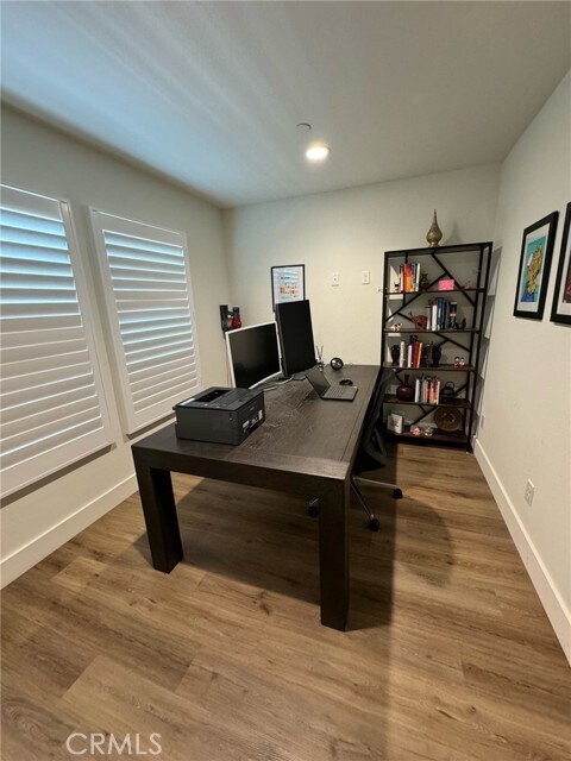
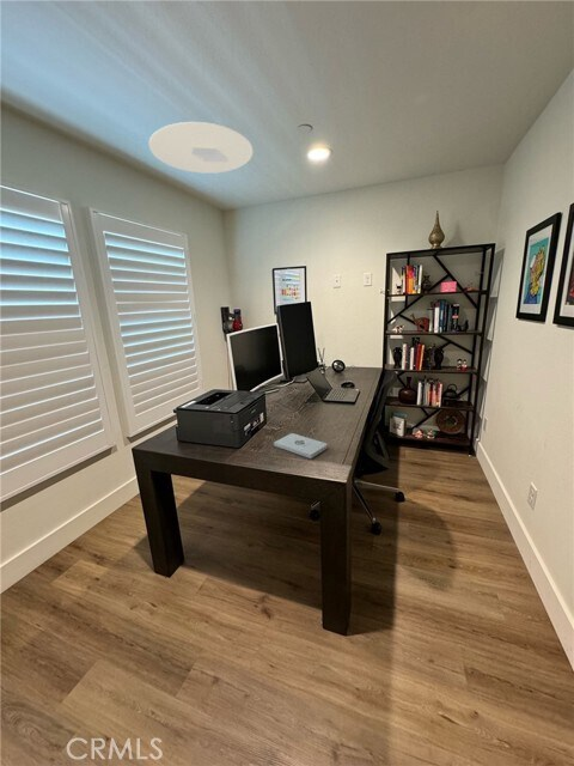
+ notepad [273,432,328,460]
+ ceiling light [148,121,254,175]
